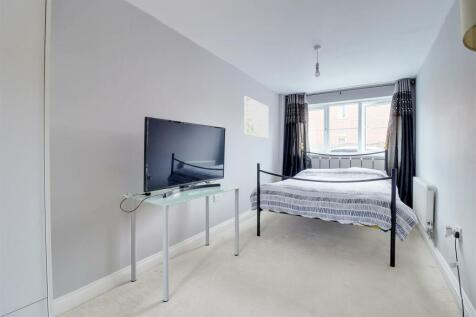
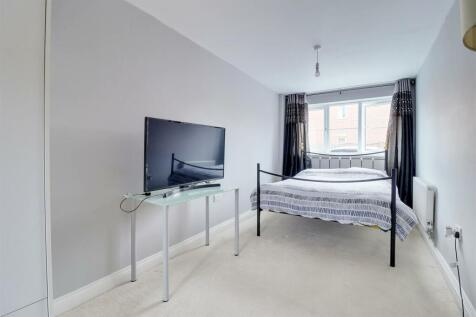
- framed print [243,95,269,139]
